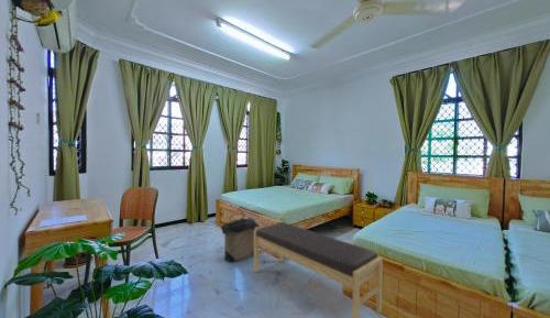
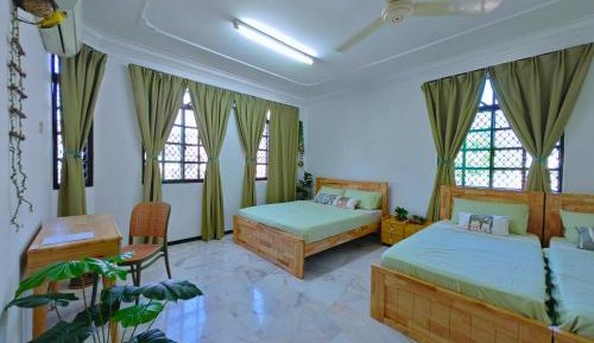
- laundry hamper [219,211,261,263]
- bench [253,221,384,318]
